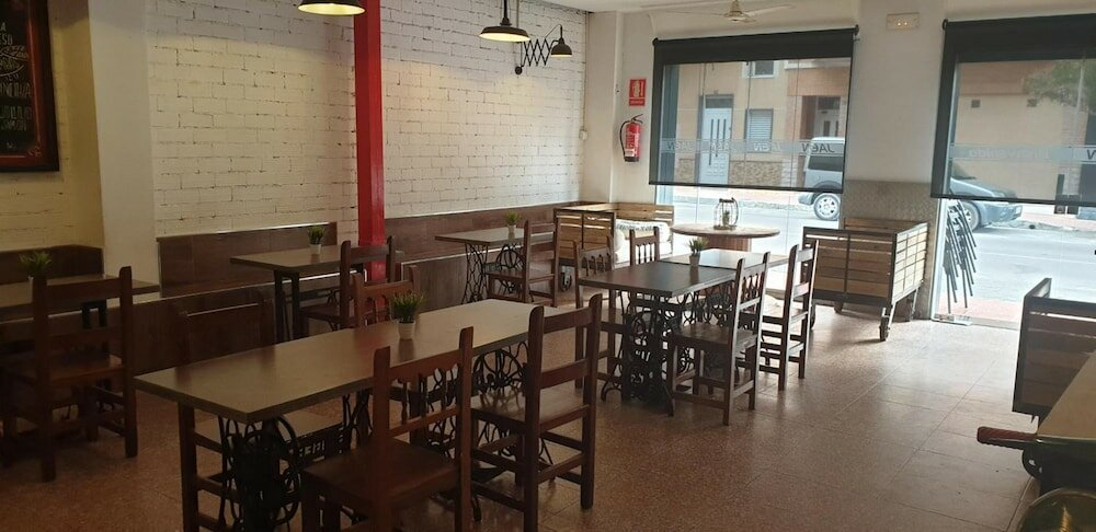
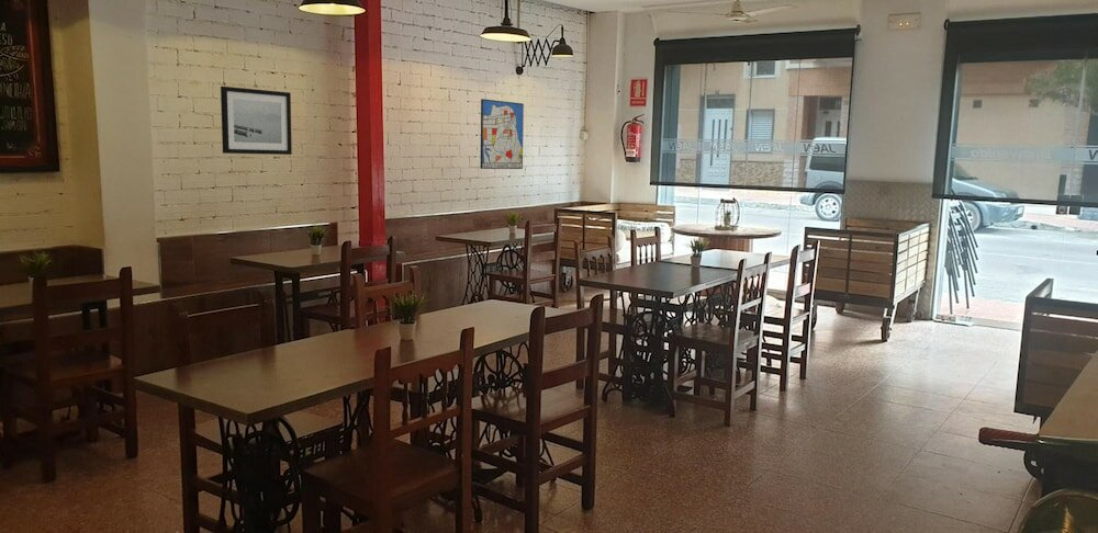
+ wall art [220,86,293,156]
+ wall art [480,98,525,170]
